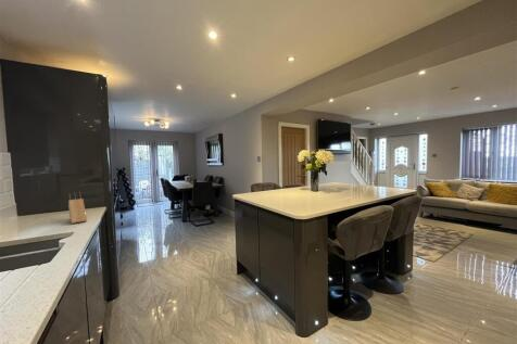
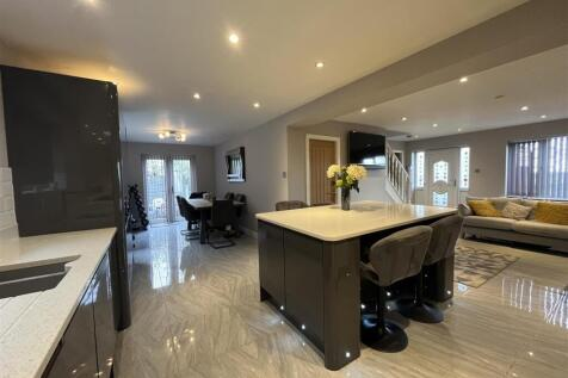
- knife block [67,191,88,225]
